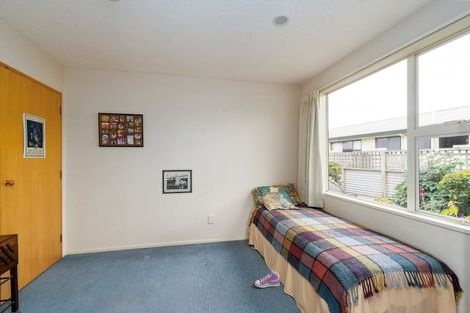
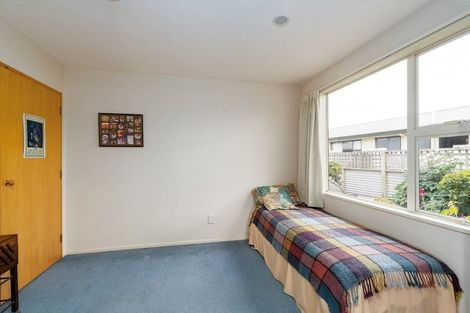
- picture frame [161,169,193,195]
- sneaker [254,270,281,289]
